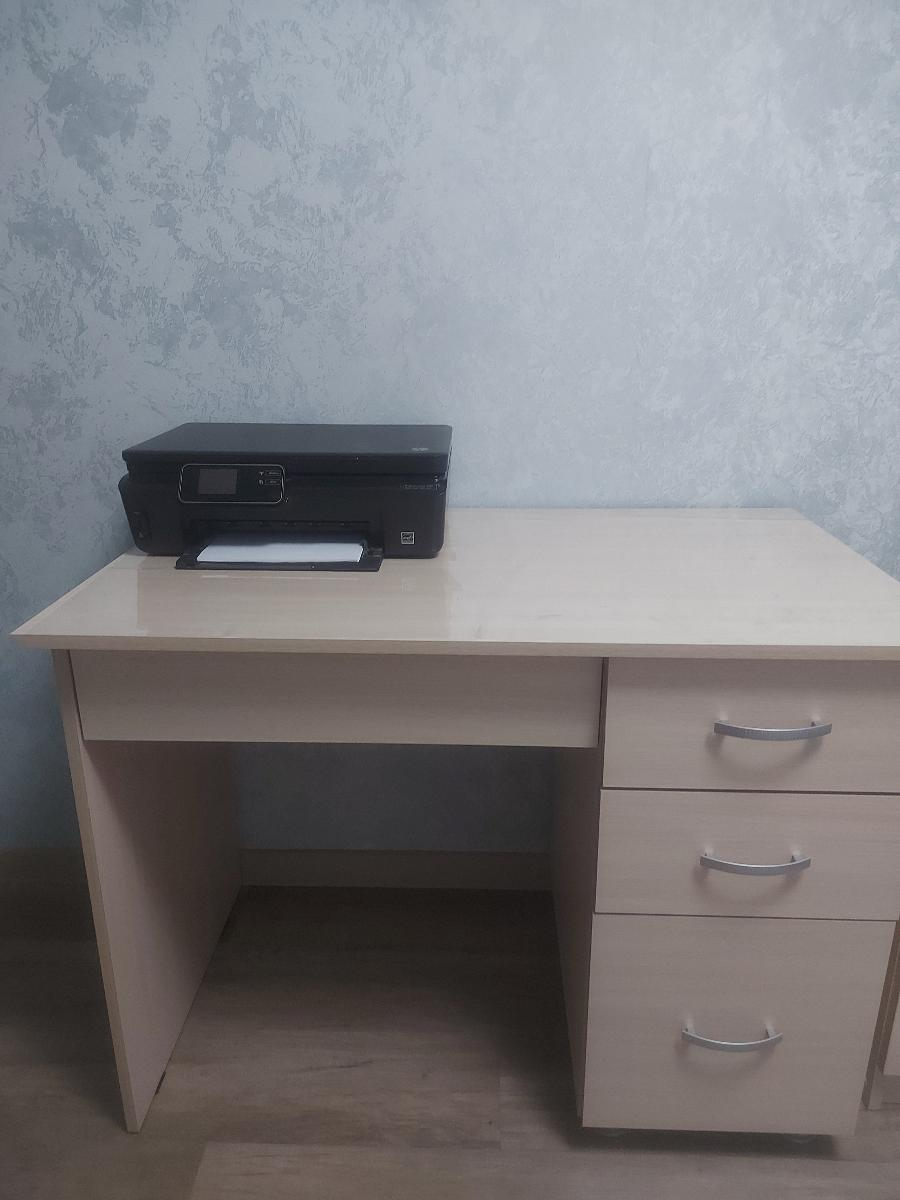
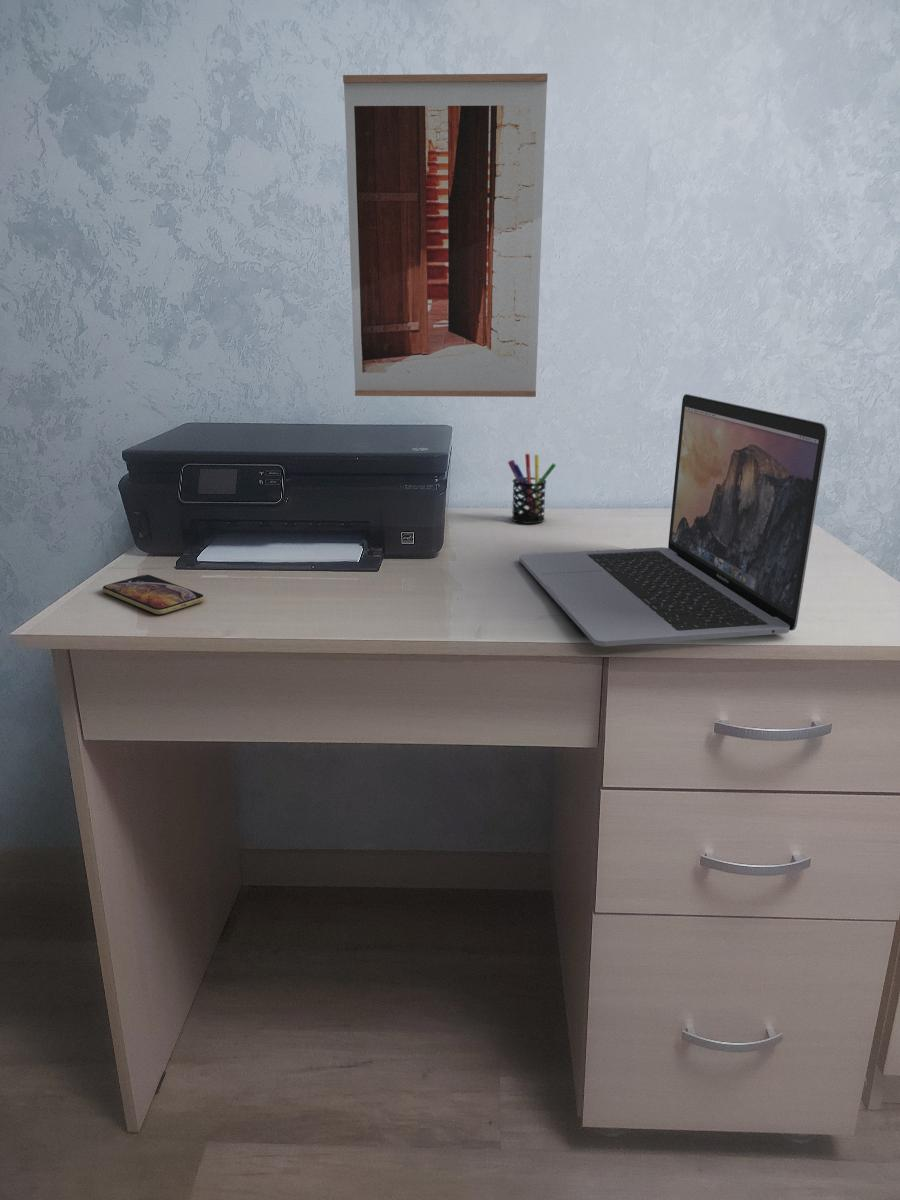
+ pen holder [507,453,557,524]
+ wall art [342,72,549,398]
+ laptop [518,393,828,647]
+ smartphone [101,574,206,615]
